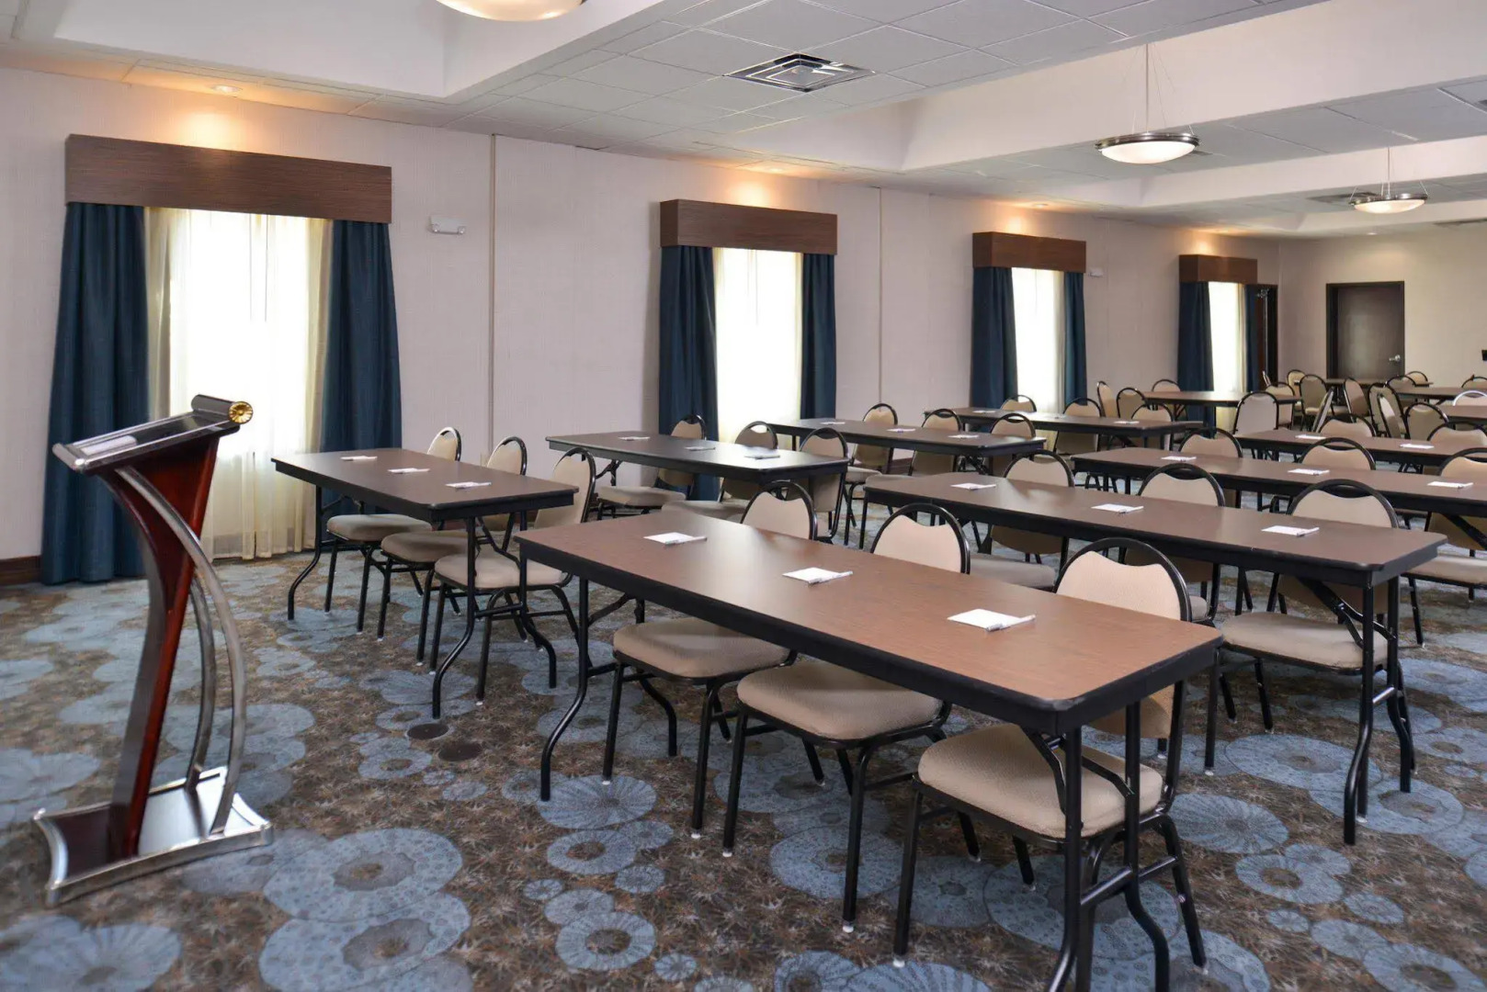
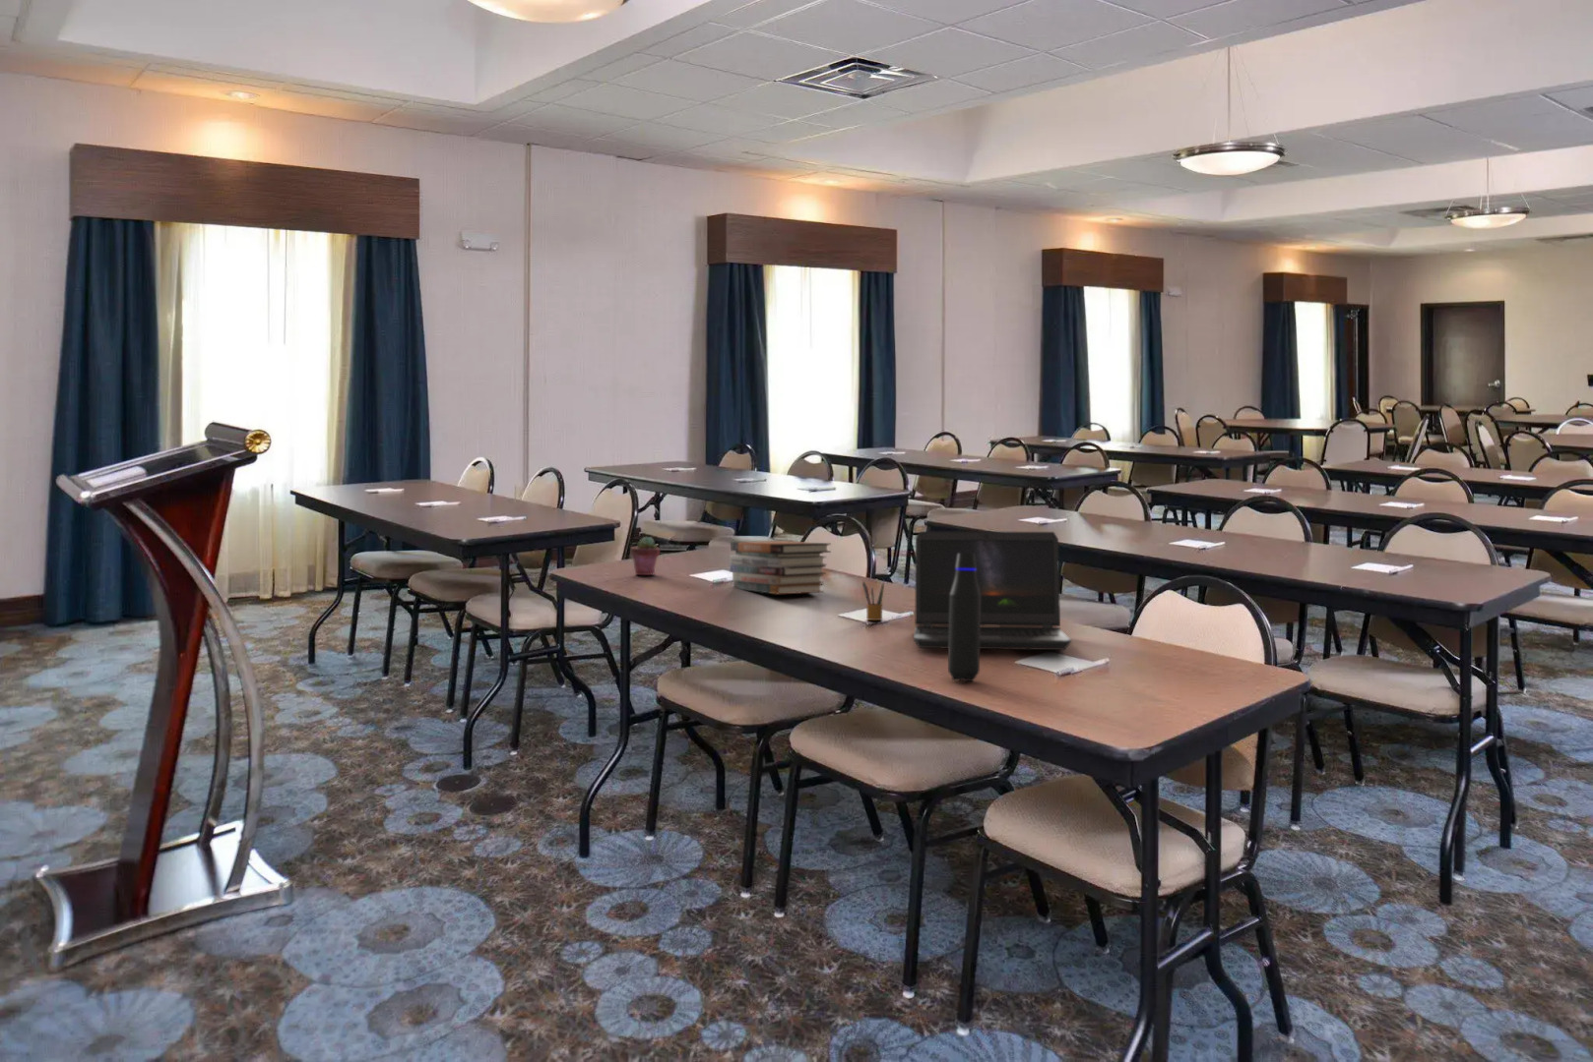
+ pencil box [861,580,885,621]
+ water bottle [947,554,981,683]
+ laptop computer [912,530,1072,651]
+ potted succulent [629,536,661,576]
+ book stack [728,539,831,596]
